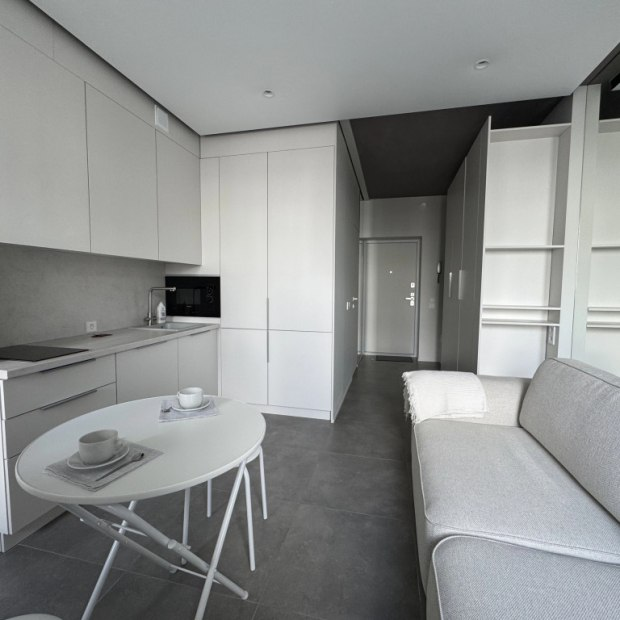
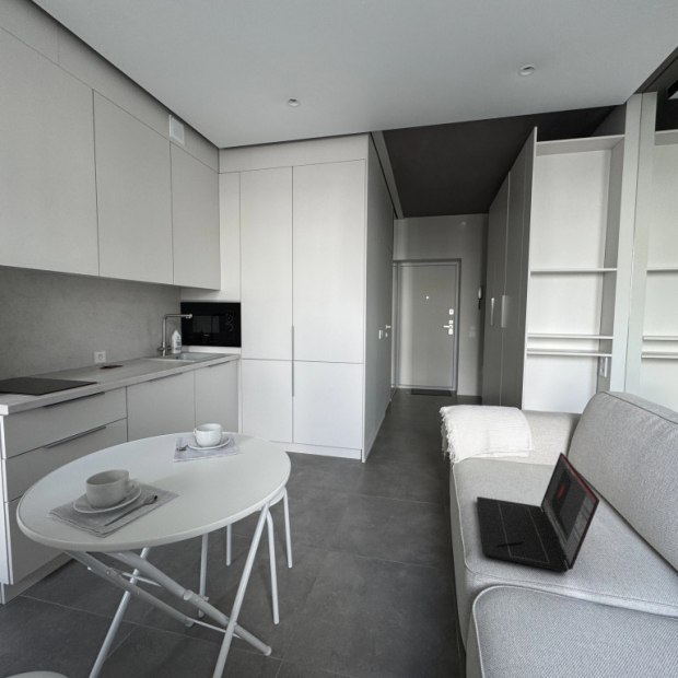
+ laptop [476,452,600,573]
